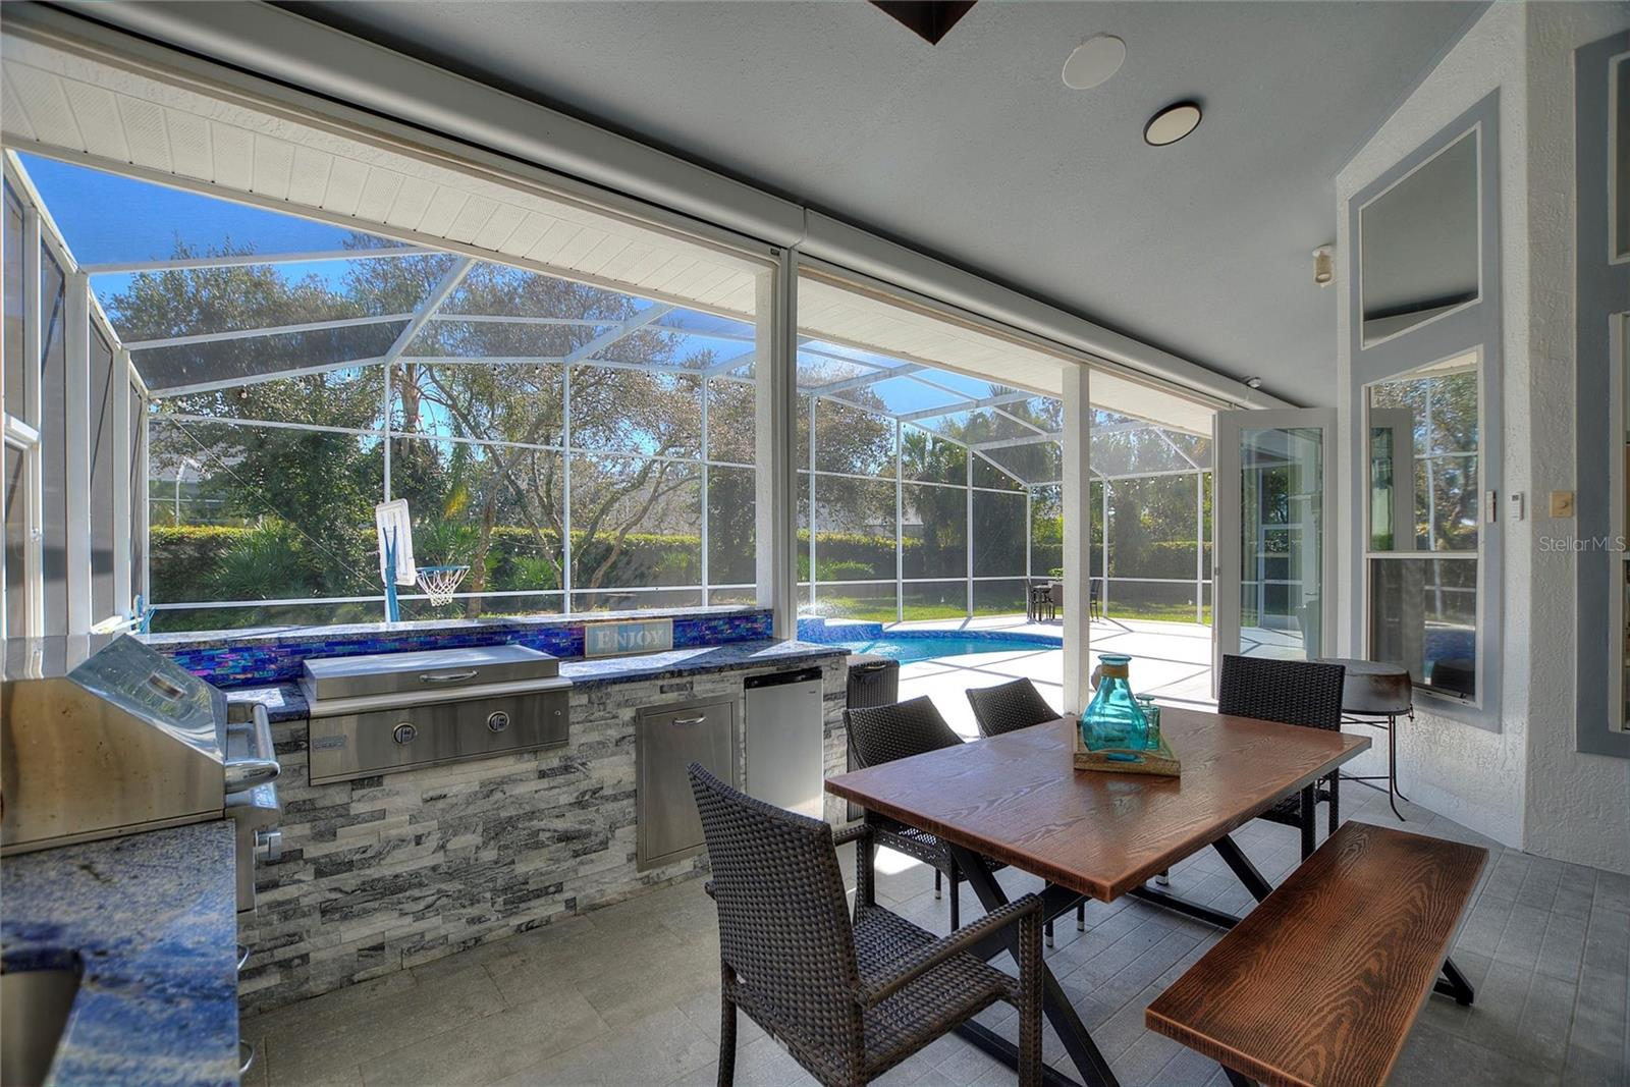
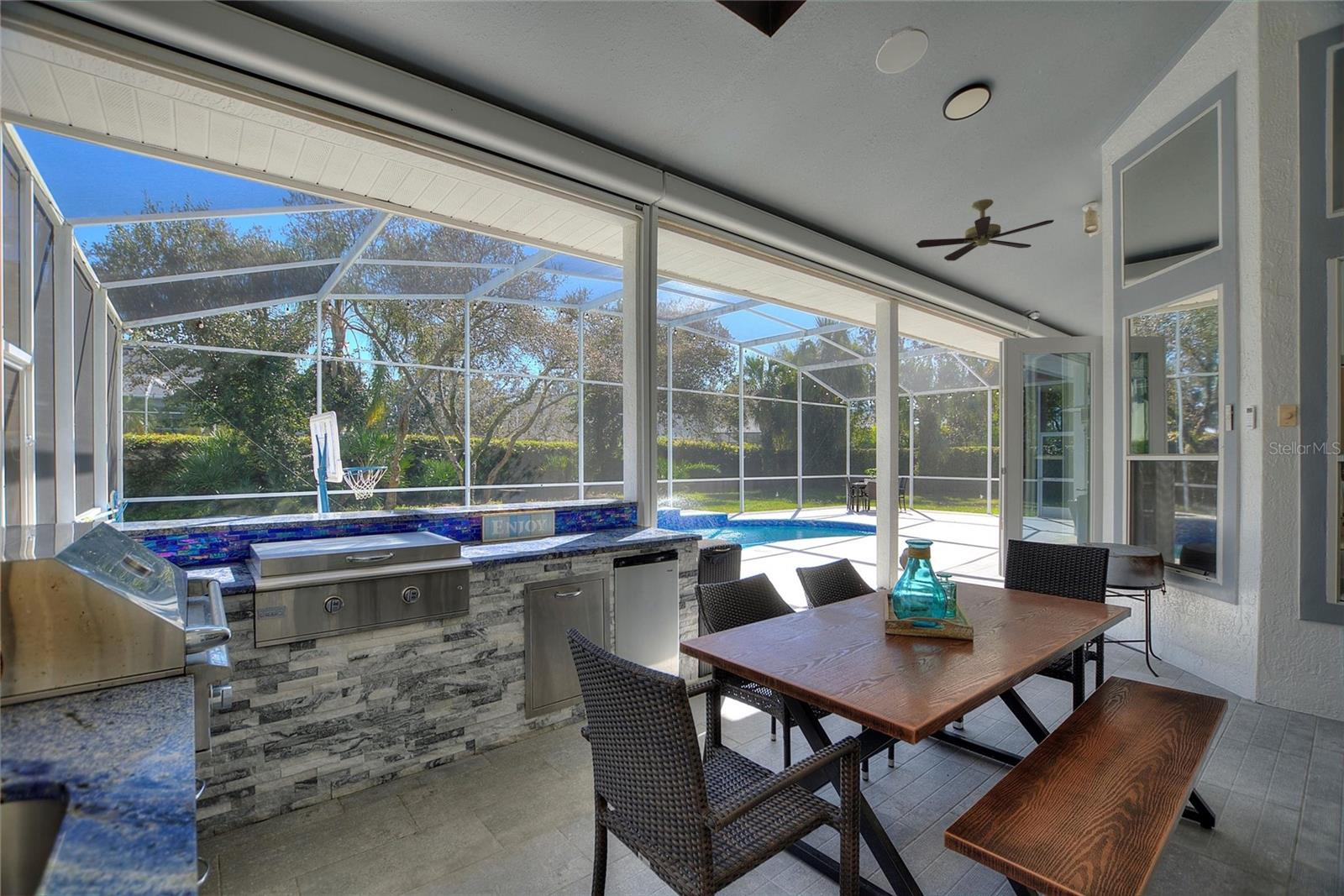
+ ceiling fan [916,198,1054,262]
